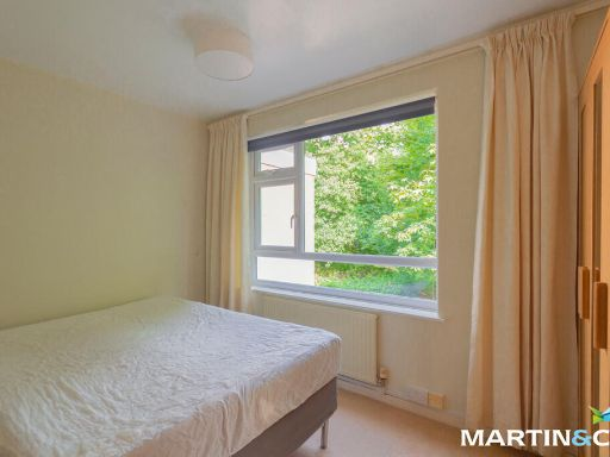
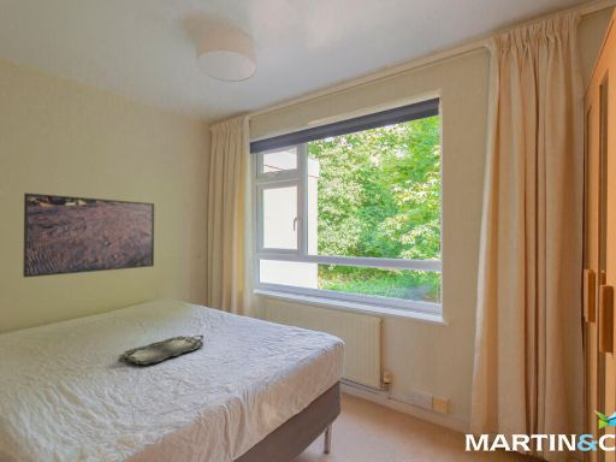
+ serving tray [117,334,205,366]
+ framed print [22,192,155,279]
